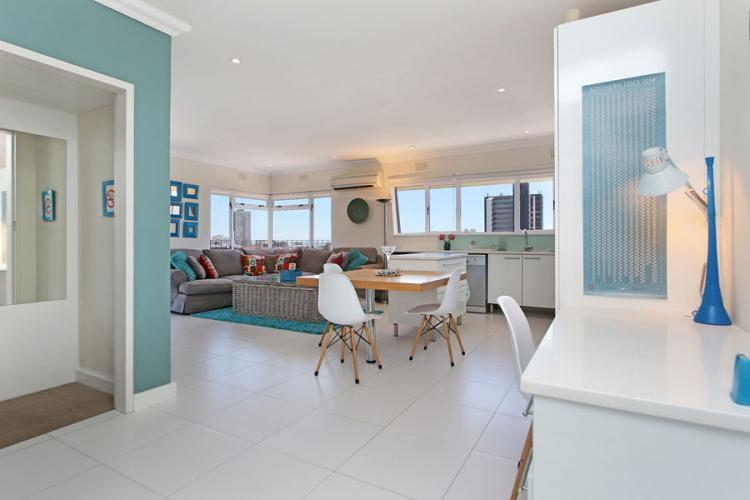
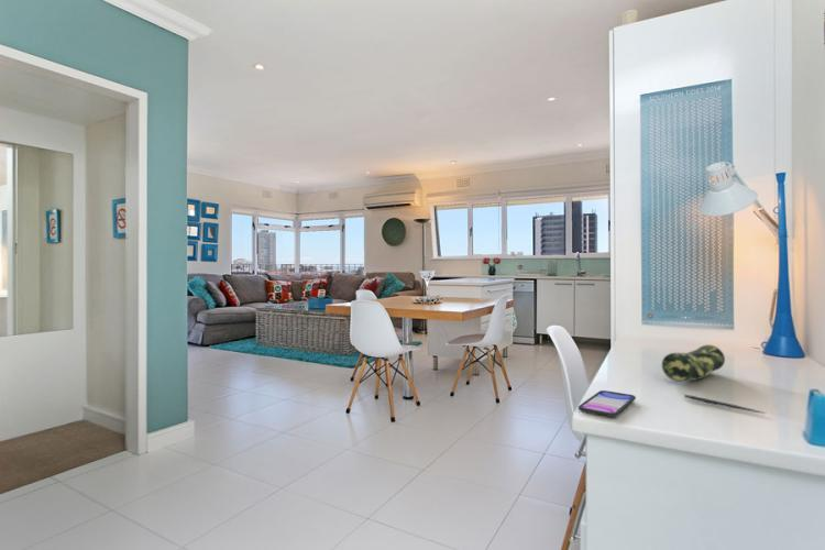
+ pencil case [661,343,726,383]
+ pen [683,394,767,415]
+ smartphone [578,389,637,418]
